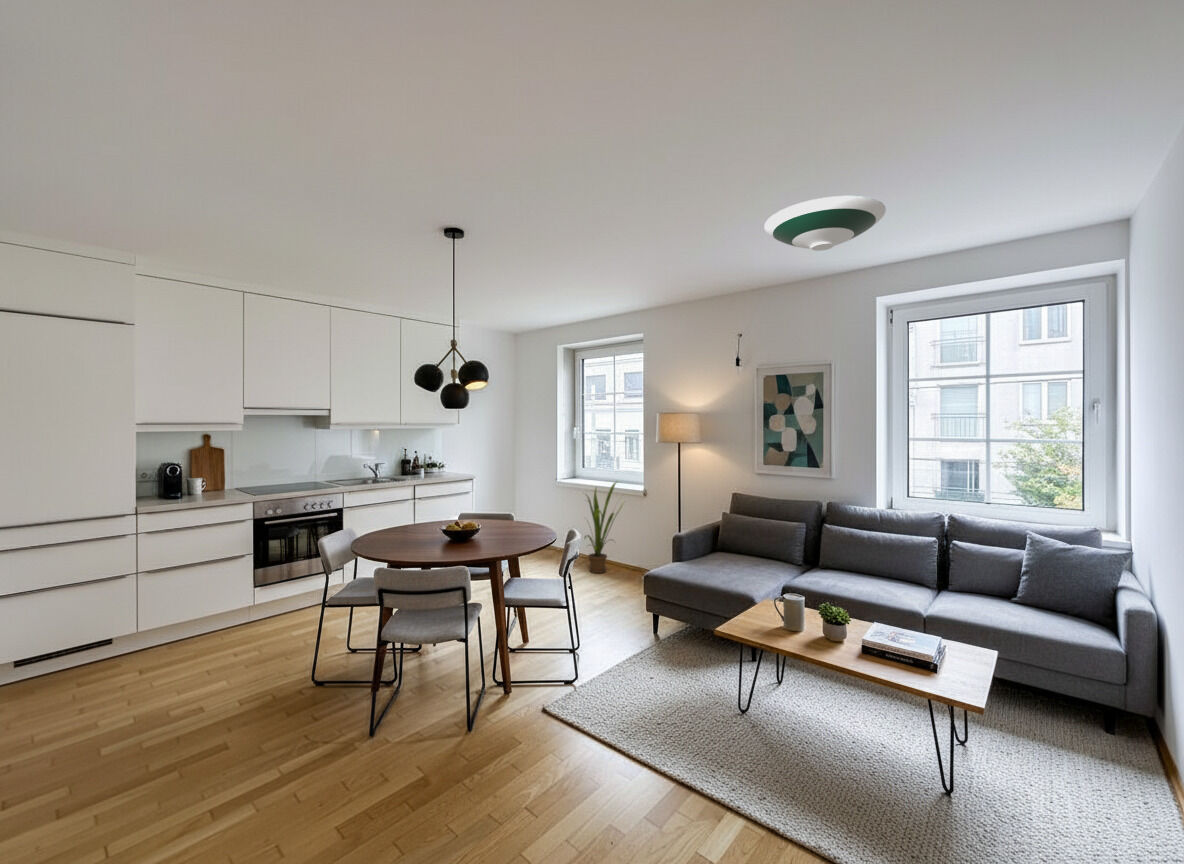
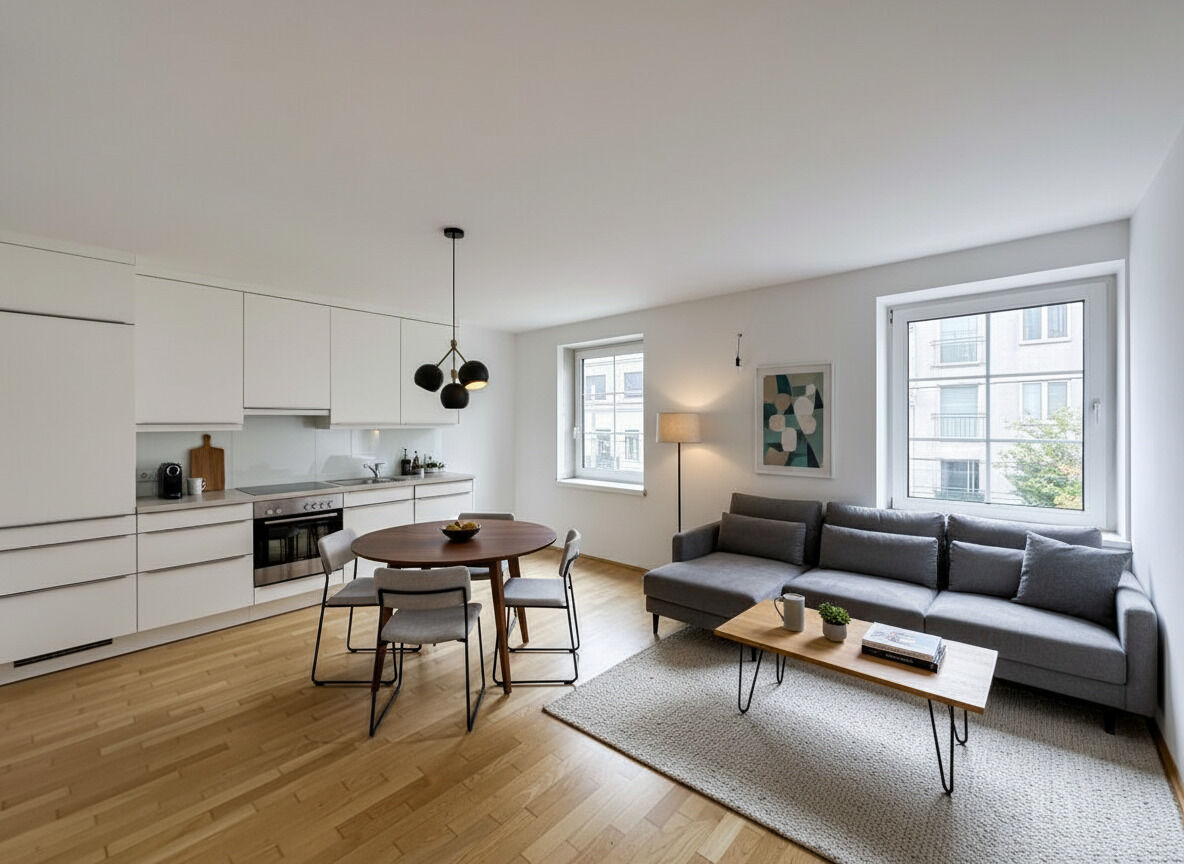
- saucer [763,195,887,252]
- house plant [581,480,626,574]
